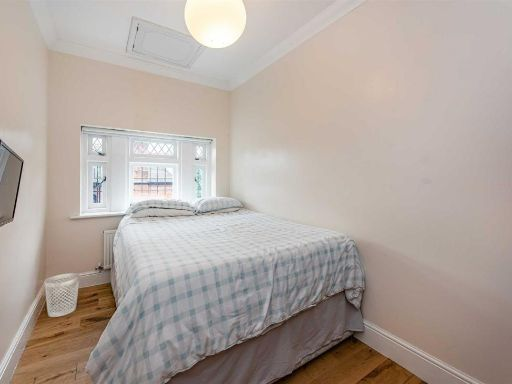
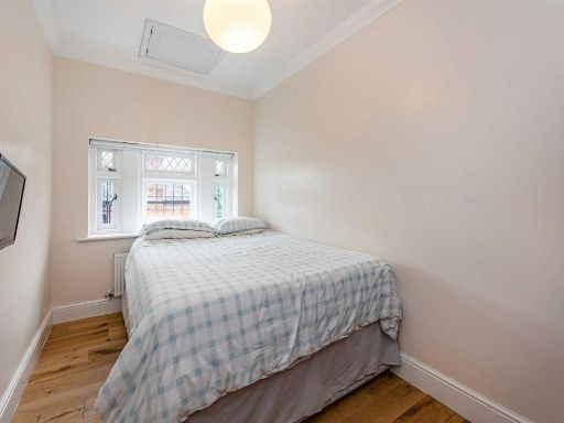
- wastebasket [44,272,81,318]
